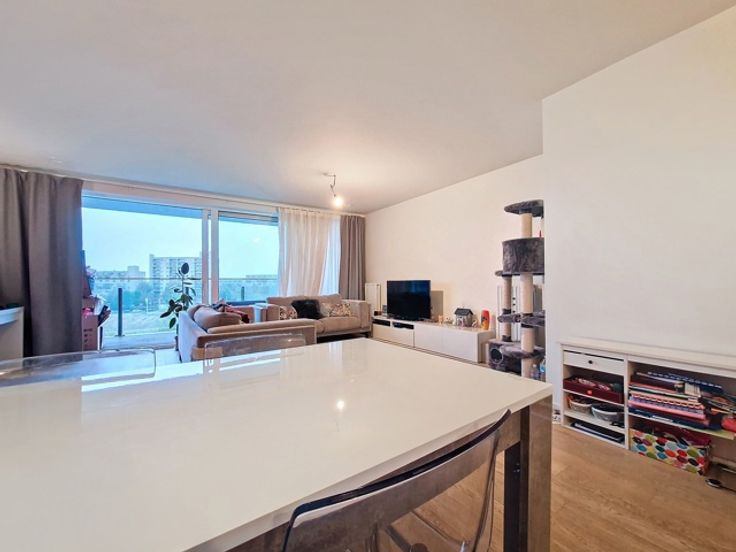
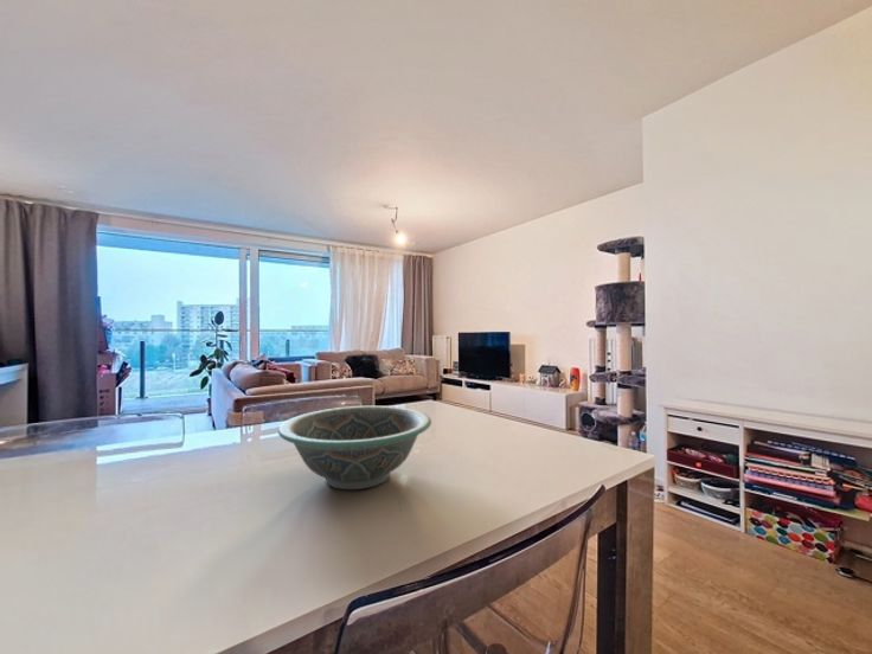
+ decorative bowl [277,405,432,490]
